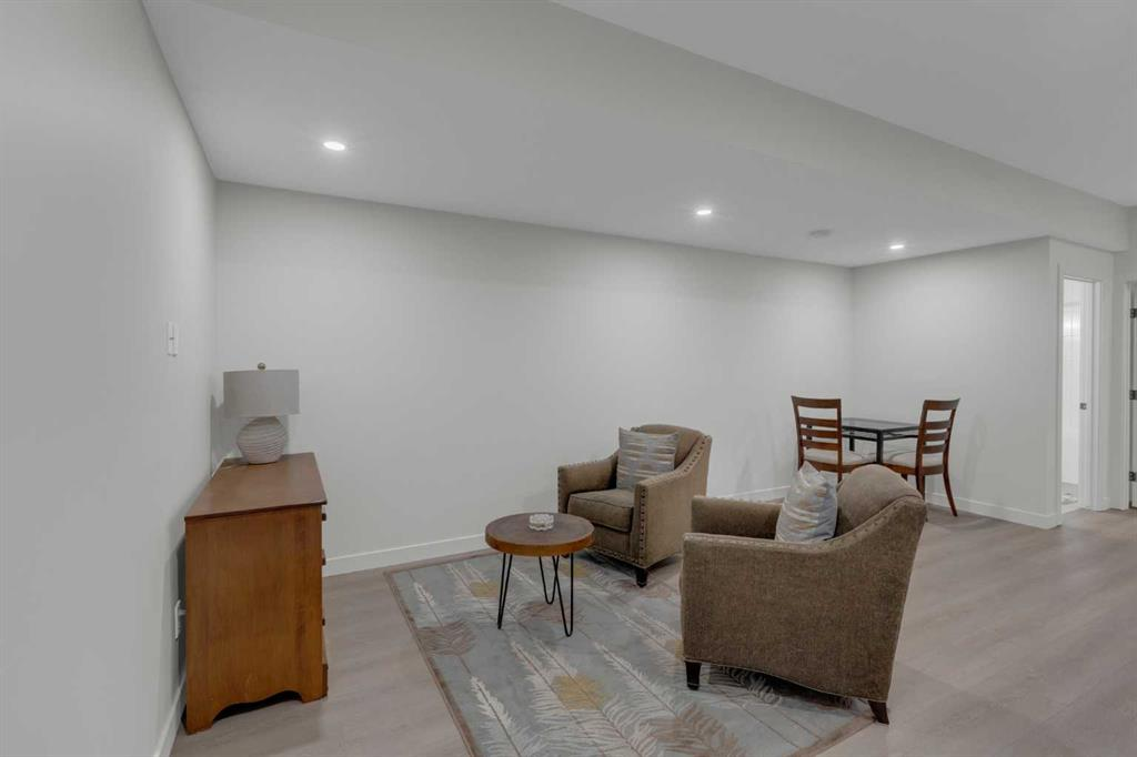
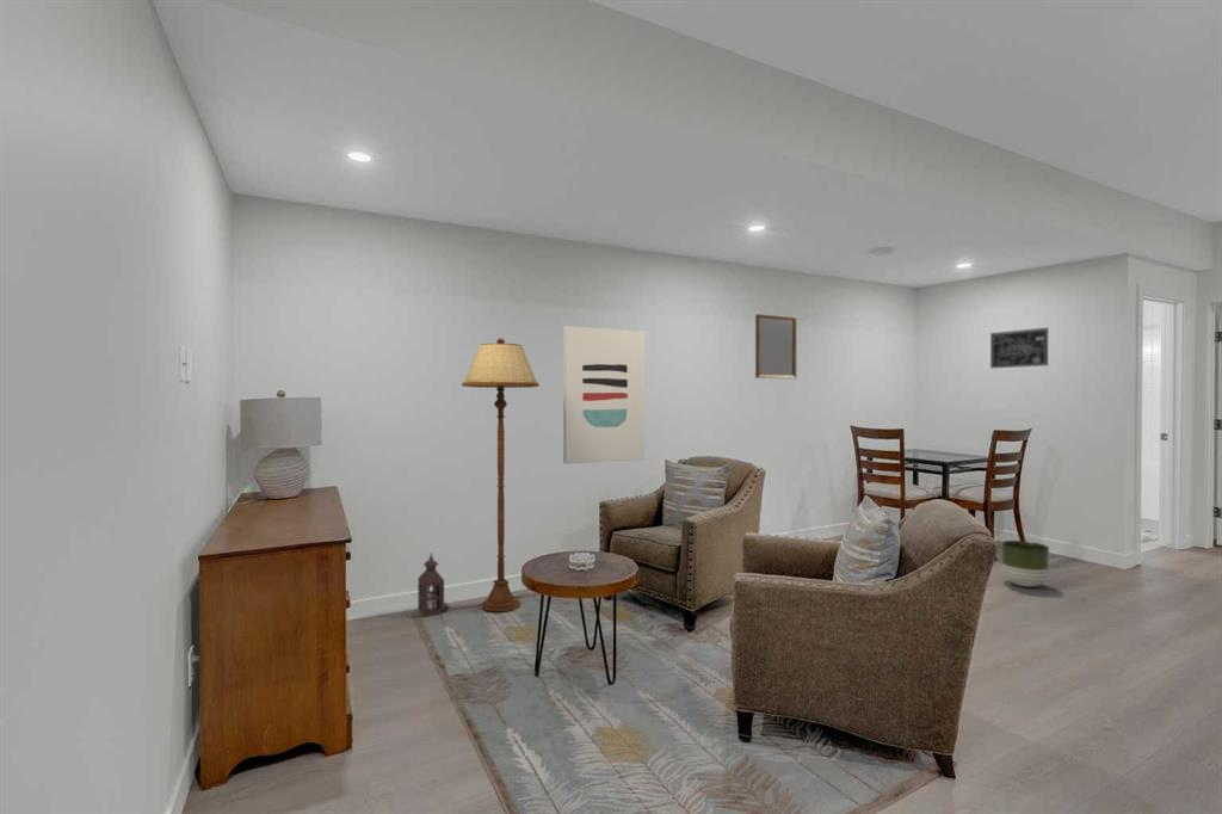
+ planter [1000,539,1050,588]
+ floor lamp [461,338,541,613]
+ wall art [562,326,646,464]
+ lantern [416,551,445,618]
+ home mirror [754,313,797,380]
+ wall art [989,327,1049,370]
